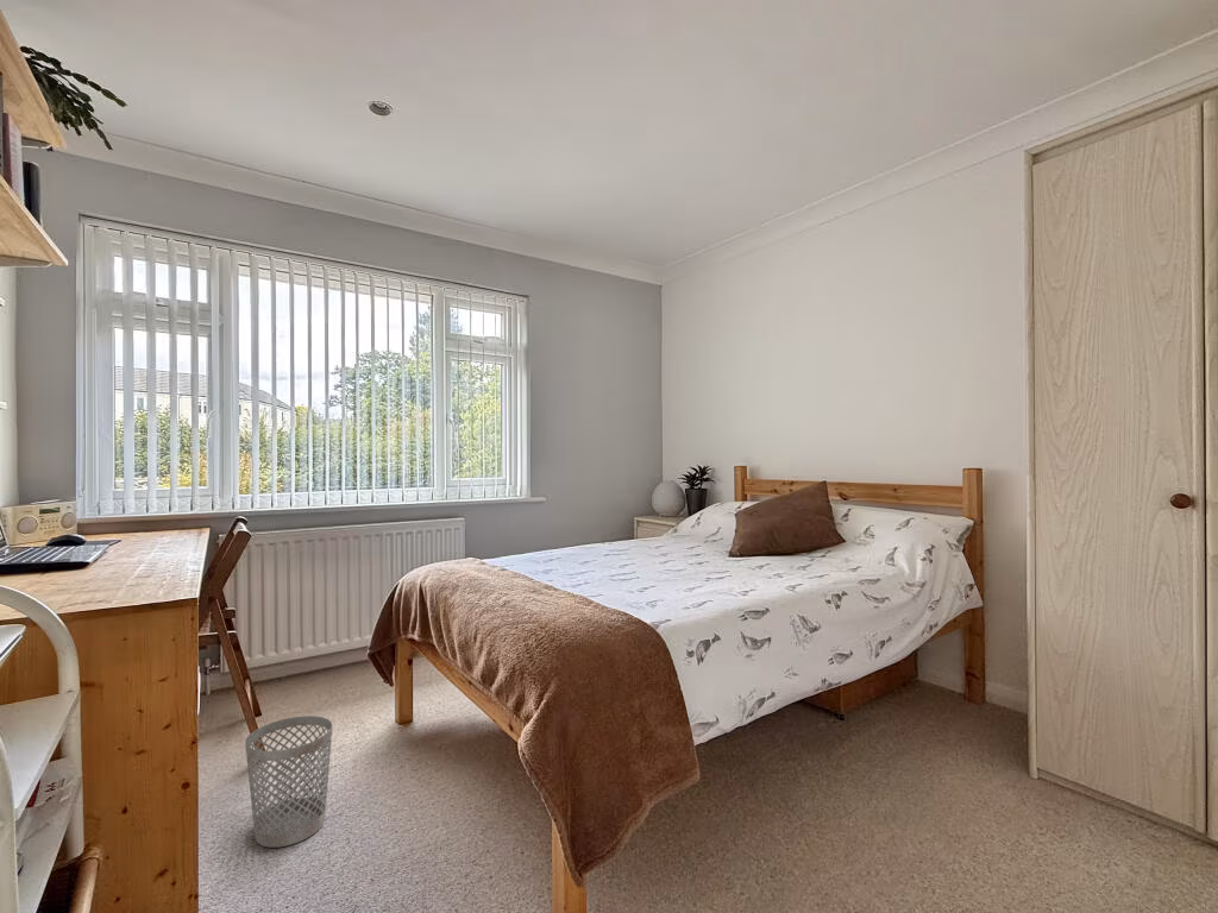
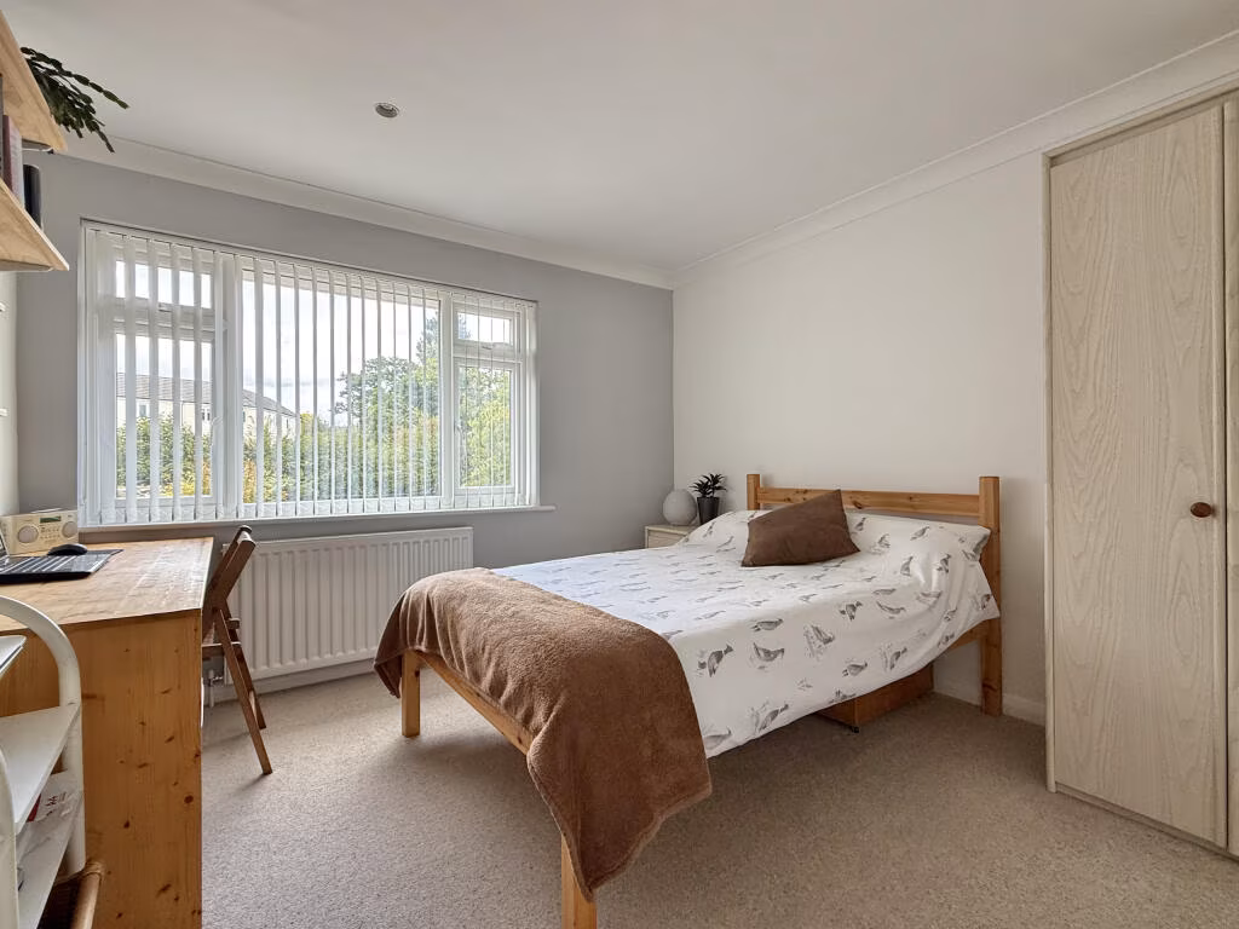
- wastebasket [244,714,334,849]
